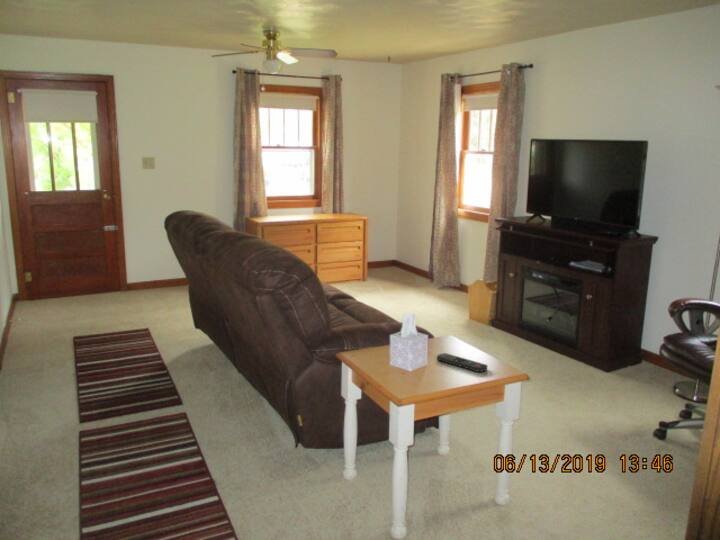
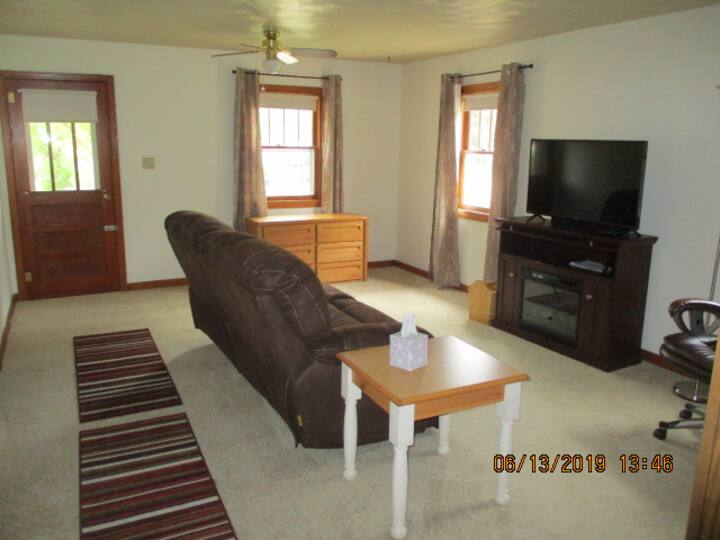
- remote control [436,352,488,373]
